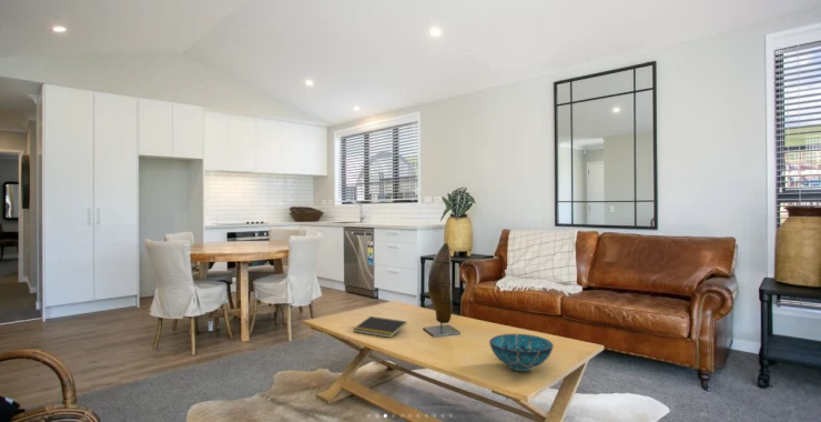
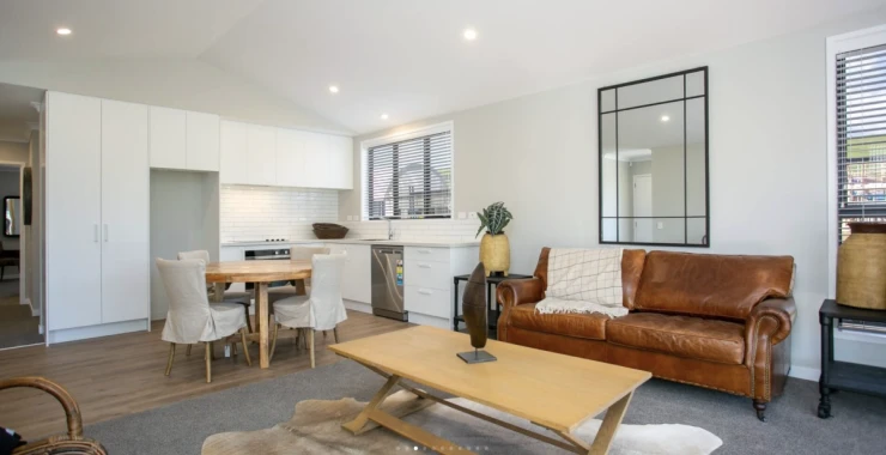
- notepad [352,315,408,339]
- decorative bowl [488,333,555,372]
